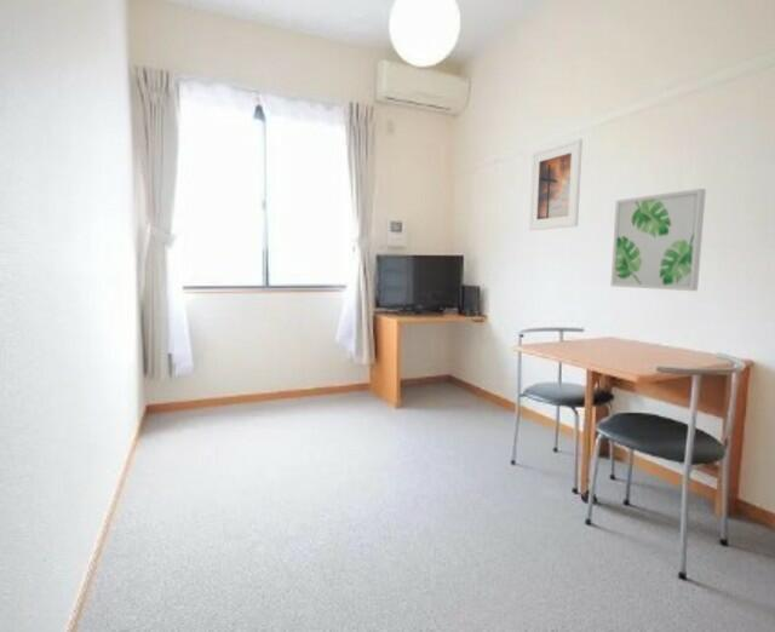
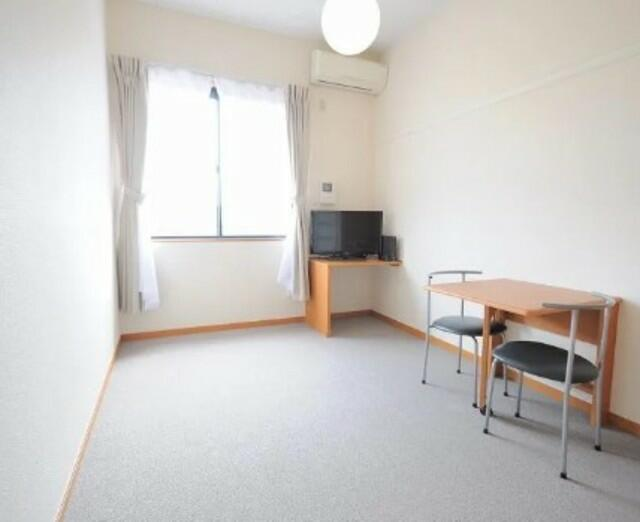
- wall art [609,188,707,292]
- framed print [528,138,584,231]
